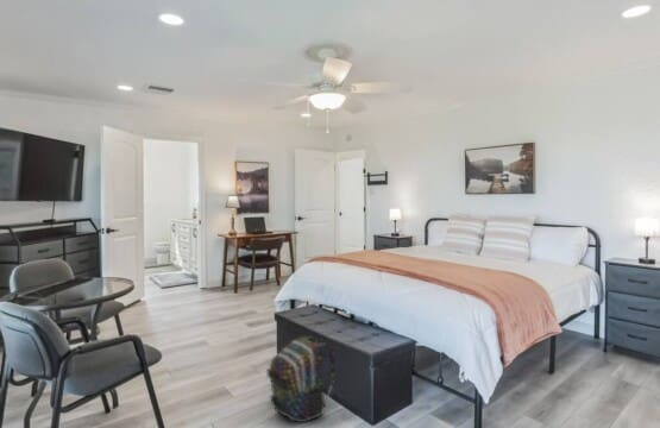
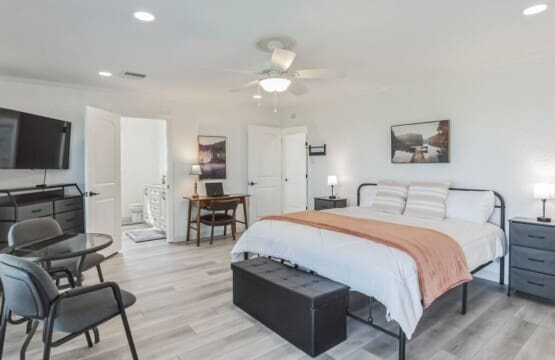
- backpack [266,335,335,423]
